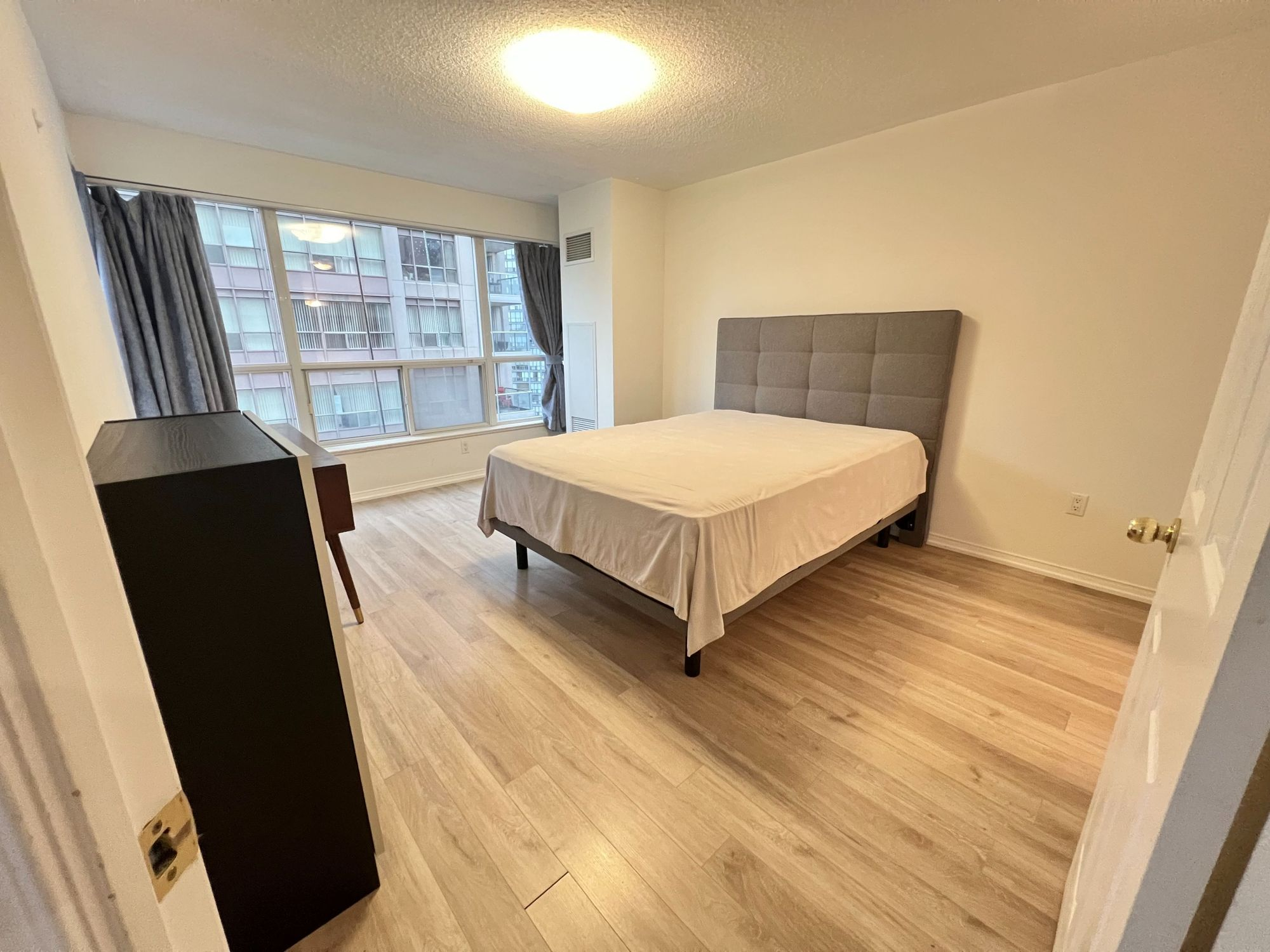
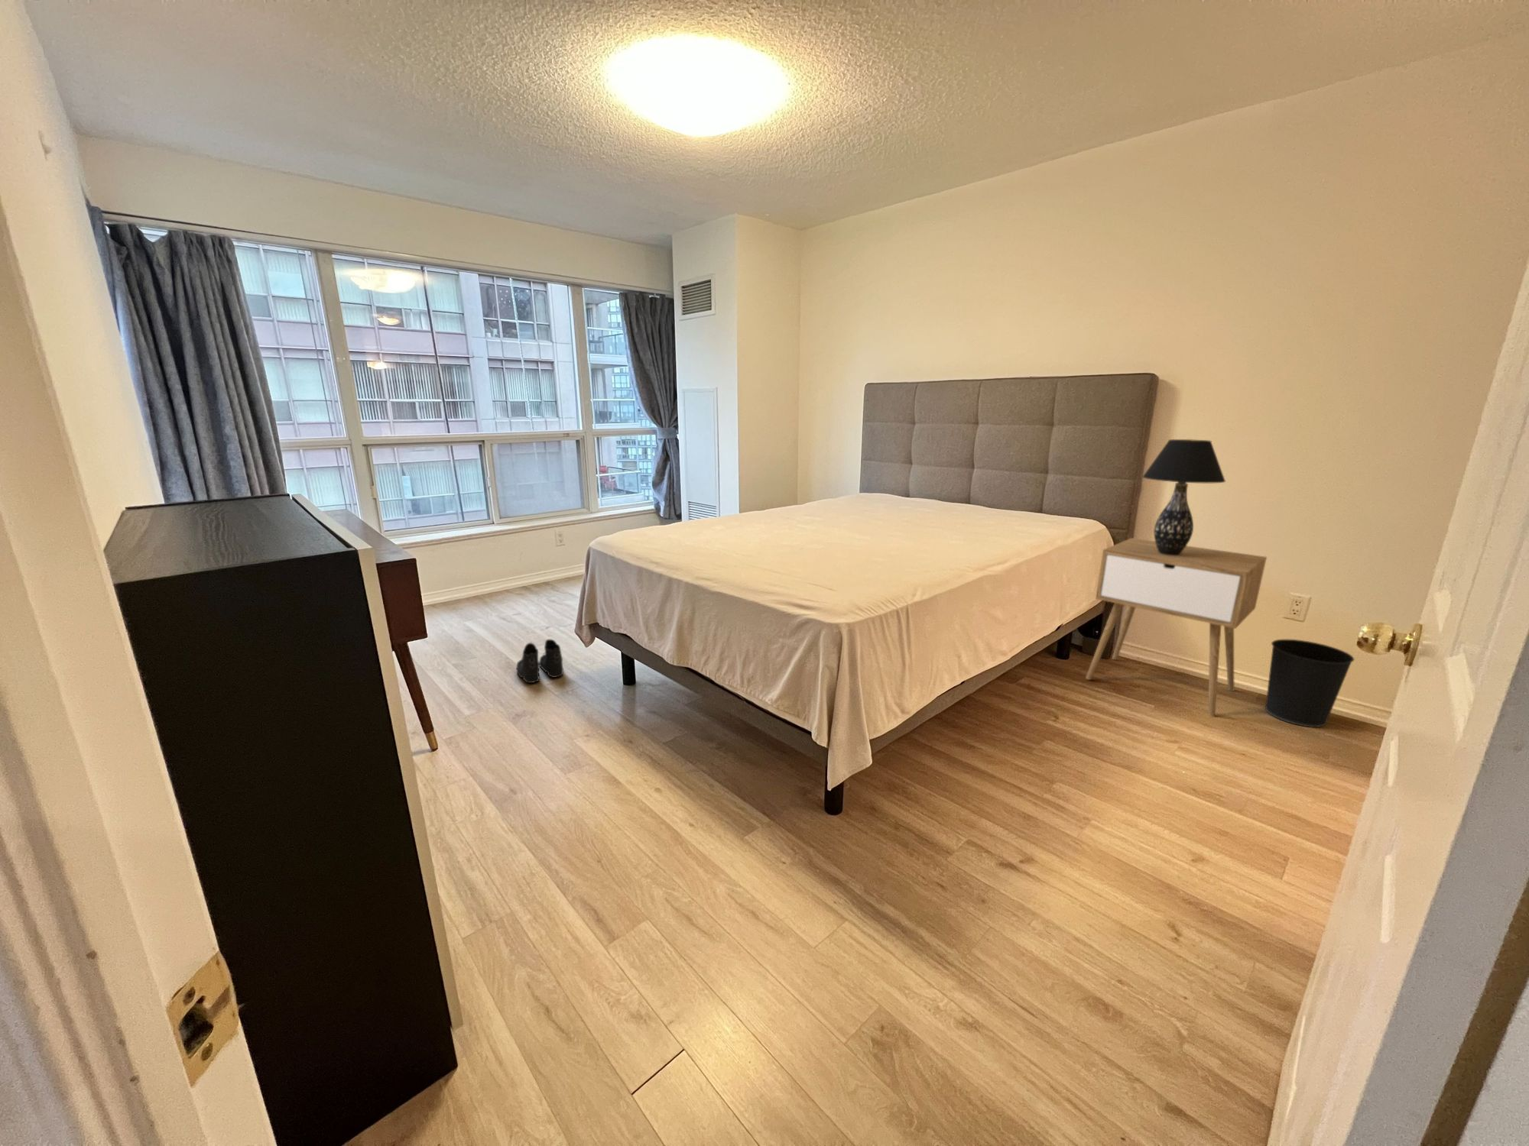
+ table lamp [1141,438,1227,555]
+ nightstand [1085,537,1268,719]
+ wastebasket [1264,639,1354,728]
+ boots [516,639,565,684]
